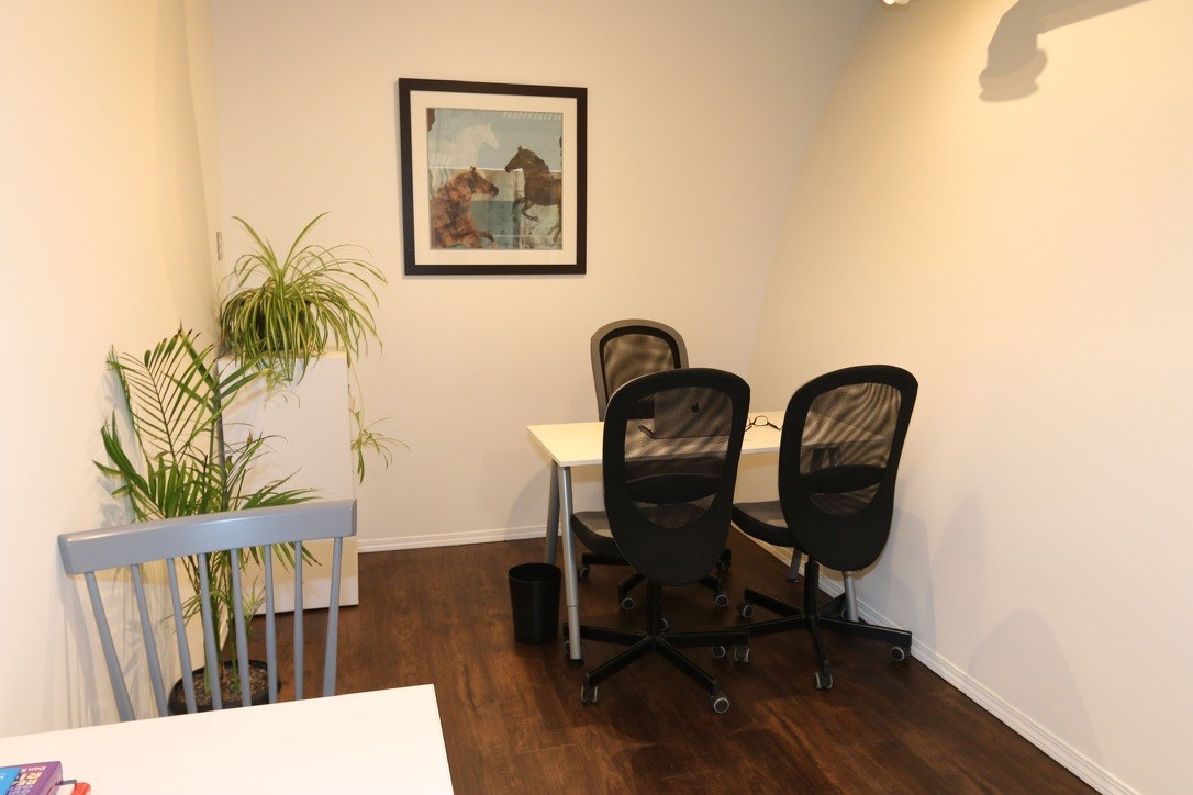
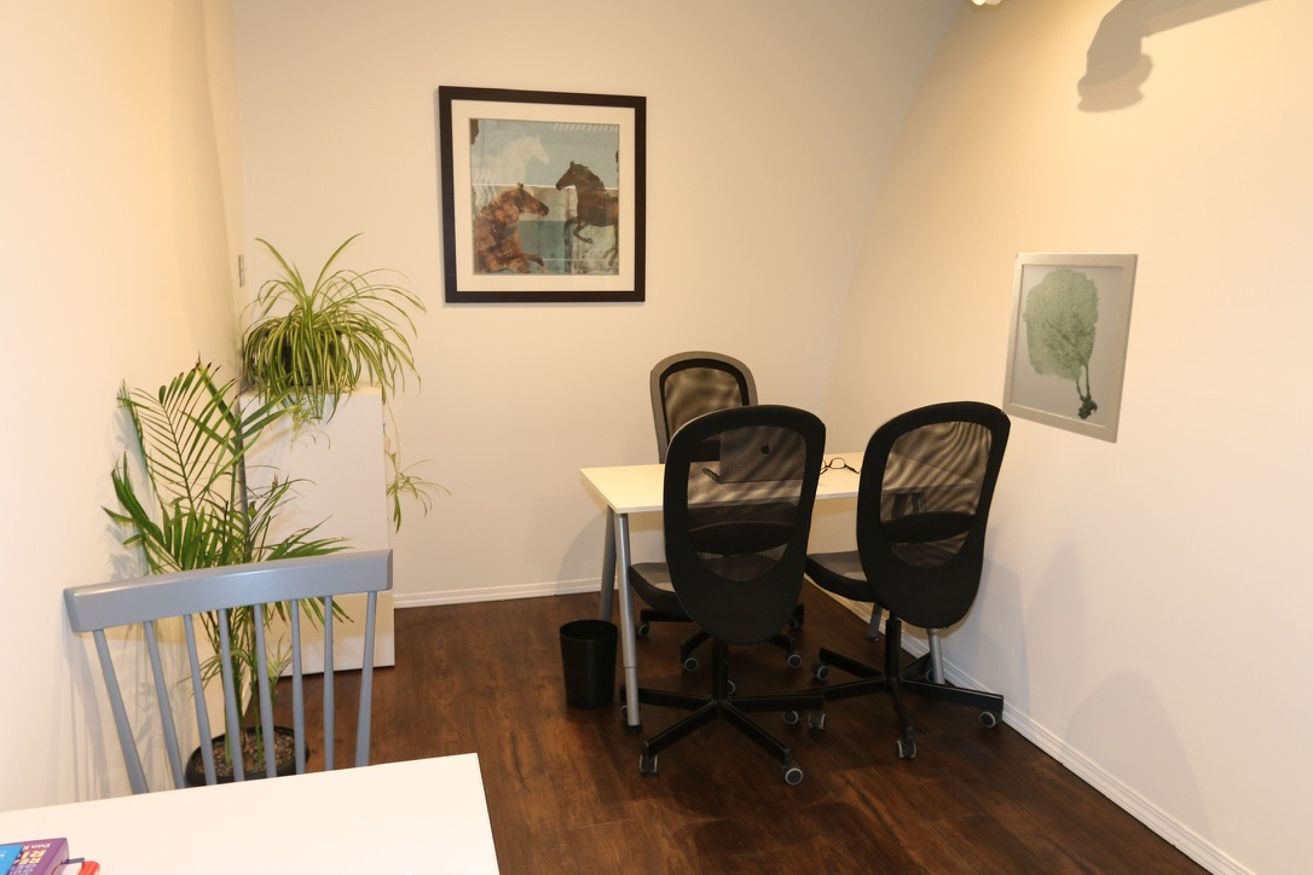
+ wall art [1001,251,1139,445]
